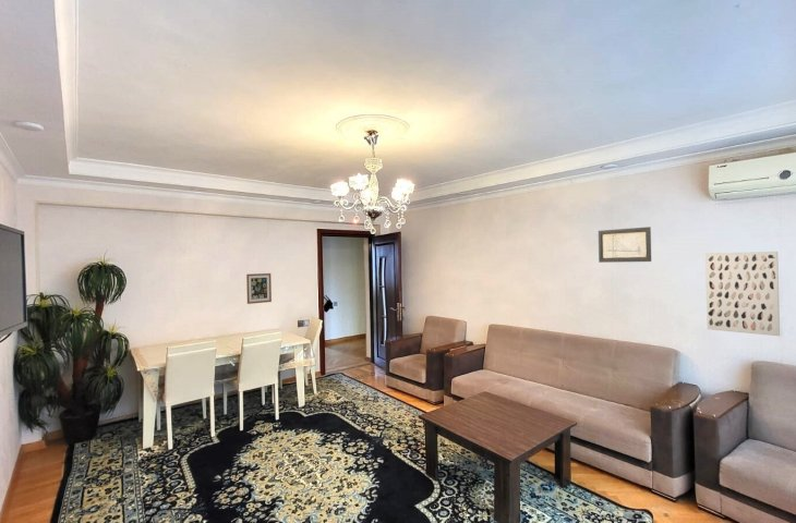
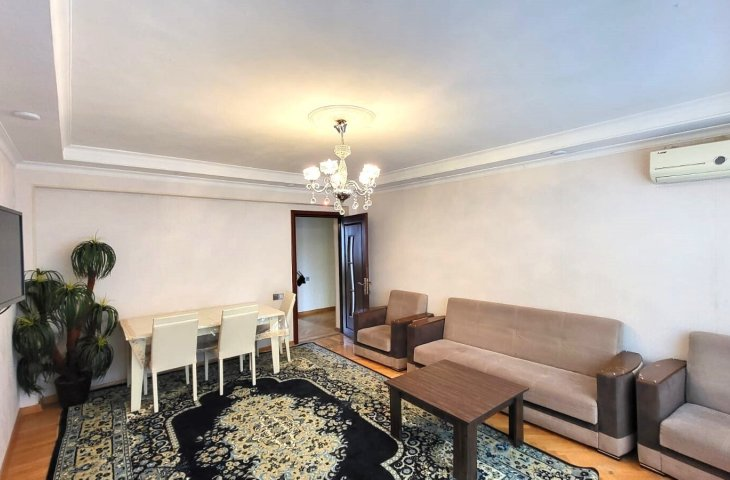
- wall art [598,226,652,264]
- wall art [704,251,781,337]
- wall art [245,272,273,305]
